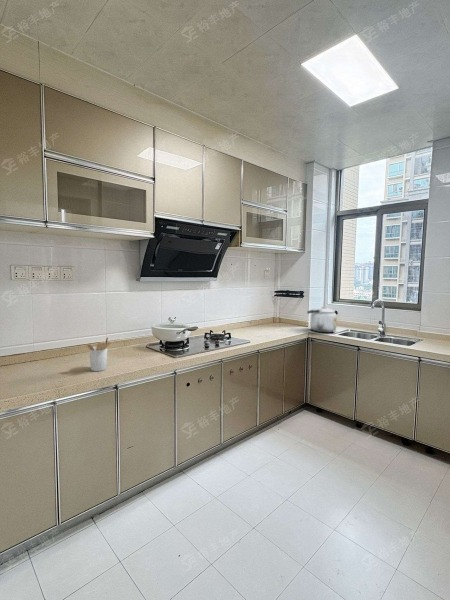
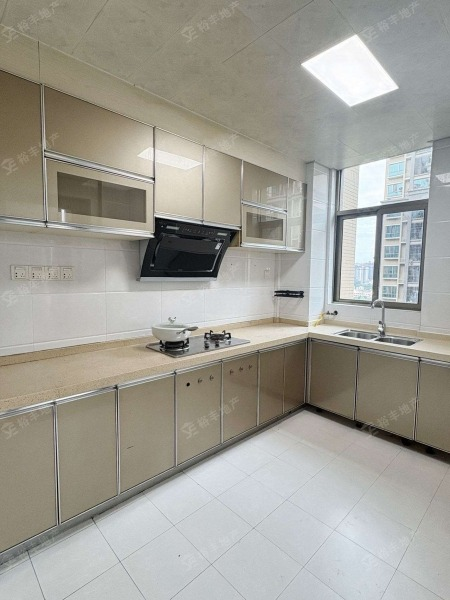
- kettle [306,306,338,333]
- utensil holder [86,336,112,372]
